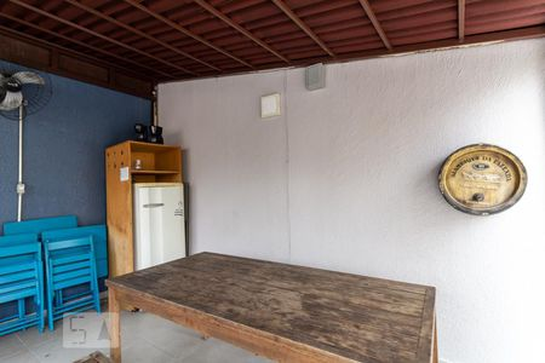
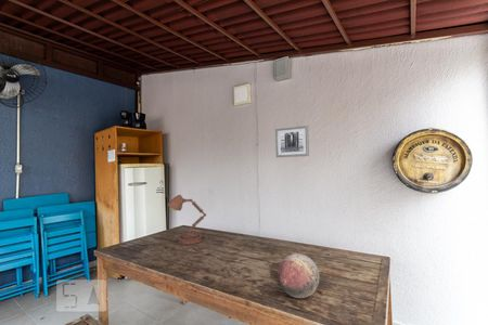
+ desk lamp [167,194,207,246]
+ decorative orb [277,252,320,299]
+ wall art [274,125,310,158]
